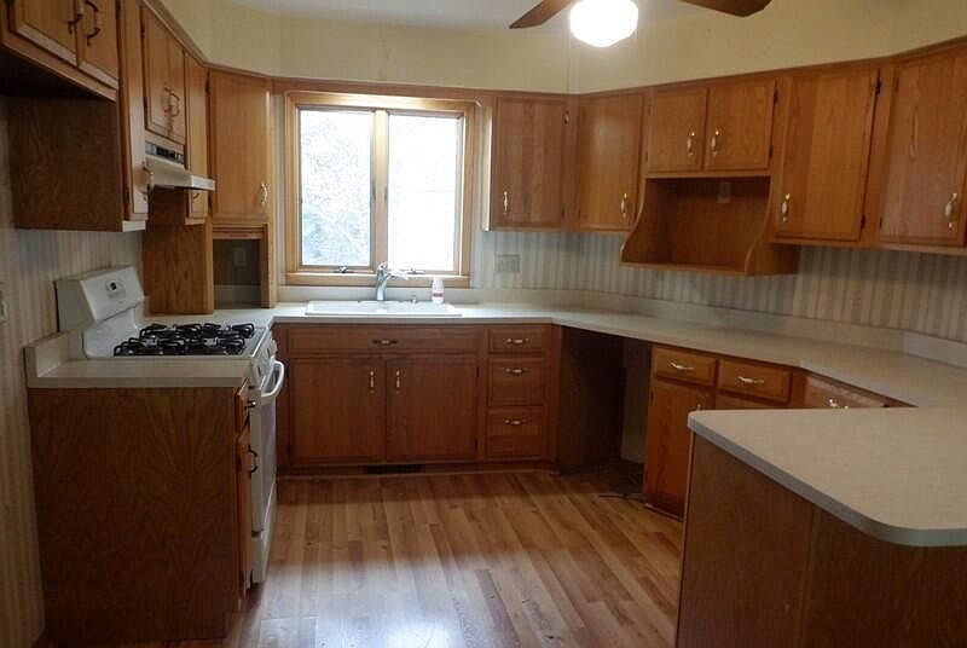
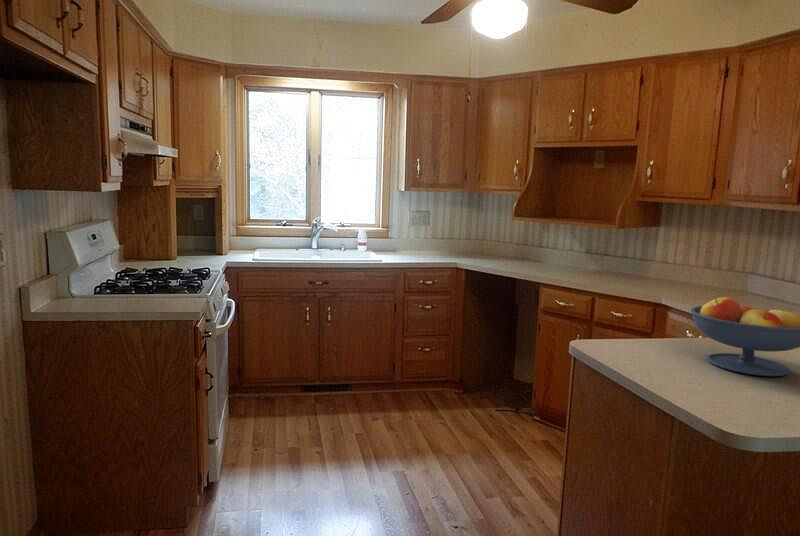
+ fruit bowl [690,296,800,377]
